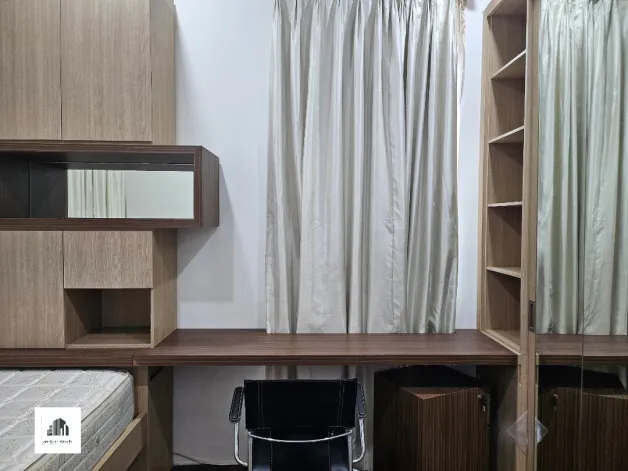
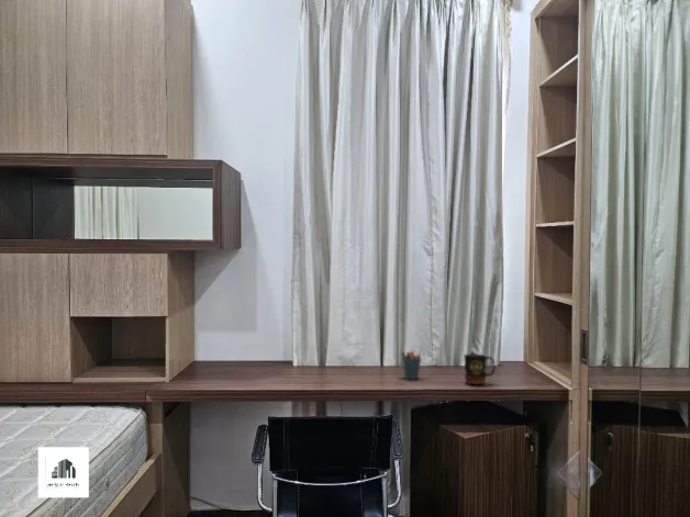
+ mug [464,353,497,385]
+ pen holder [400,346,423,380]
